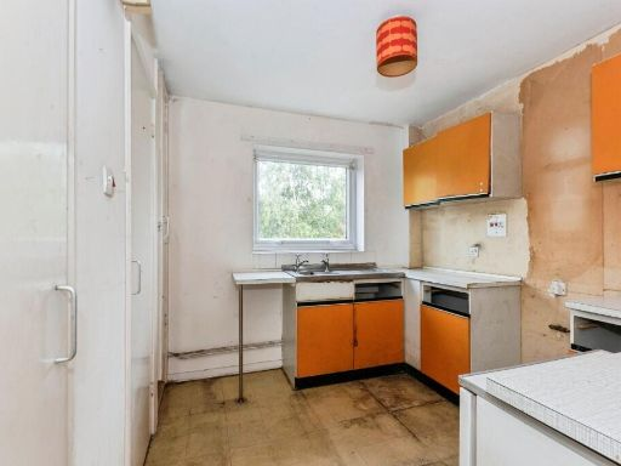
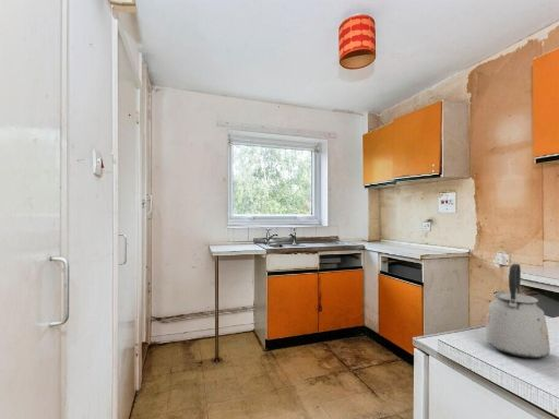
+ kettle [484,263,551,359]
